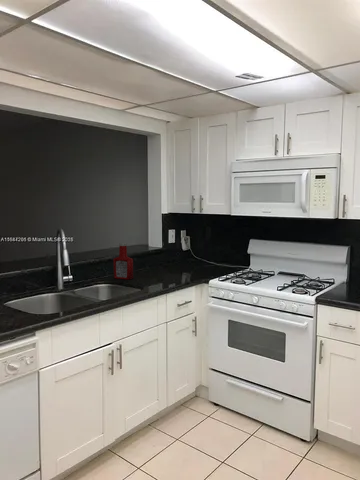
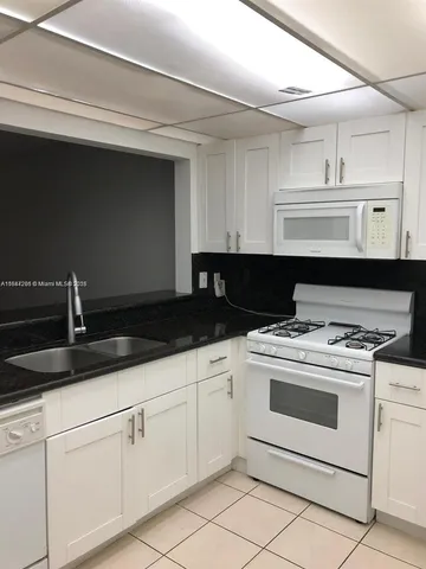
- soap bottle [113,242,134,280]
